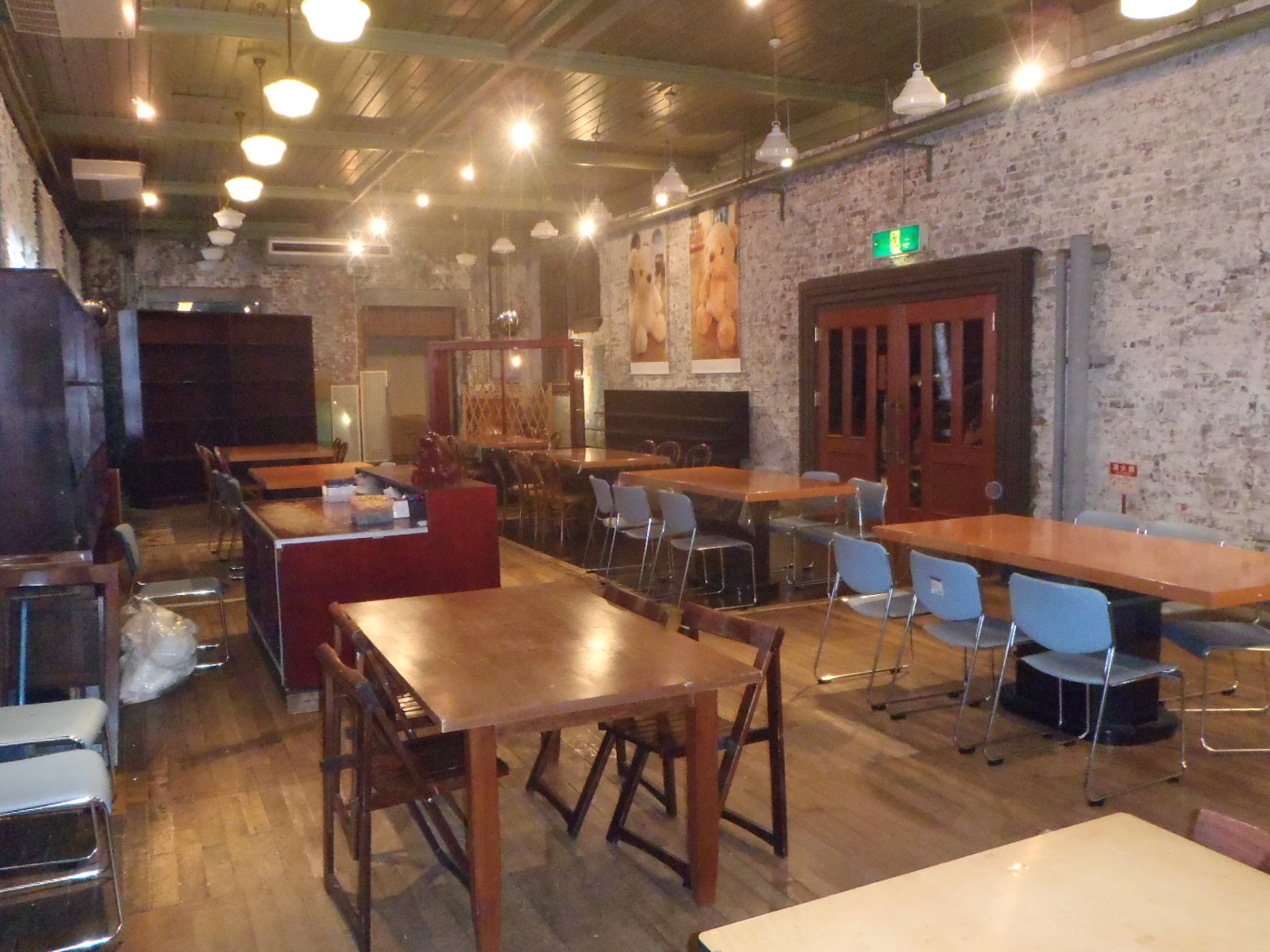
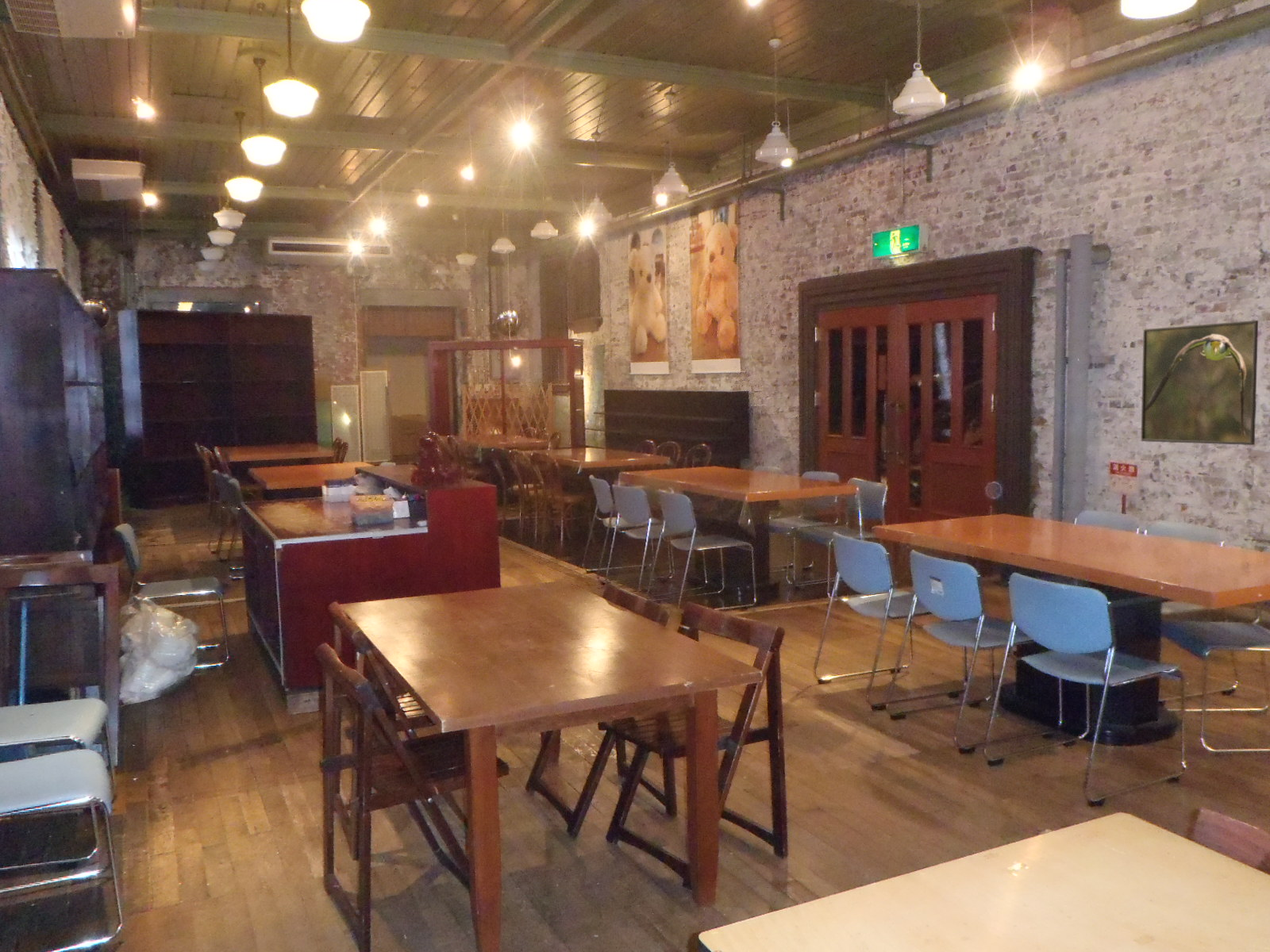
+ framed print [1141,320,1259,446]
